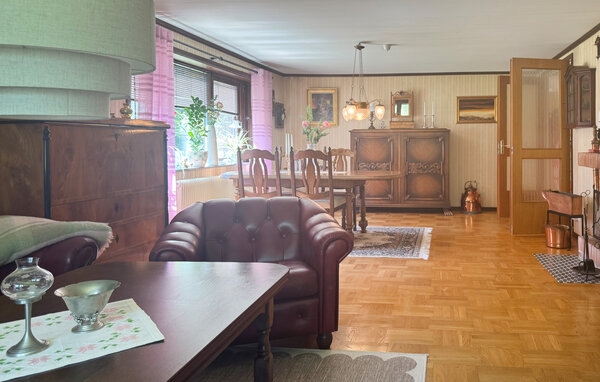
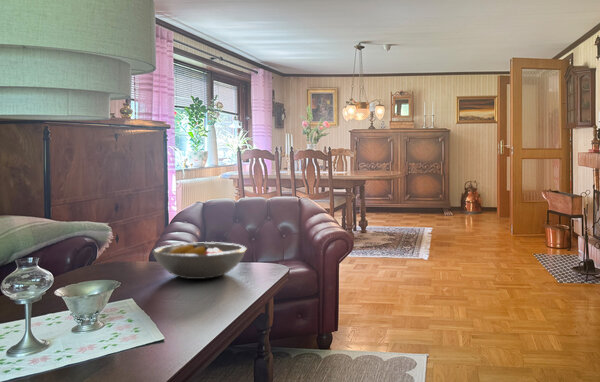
+ fruit bowl [151,241,248,280]
